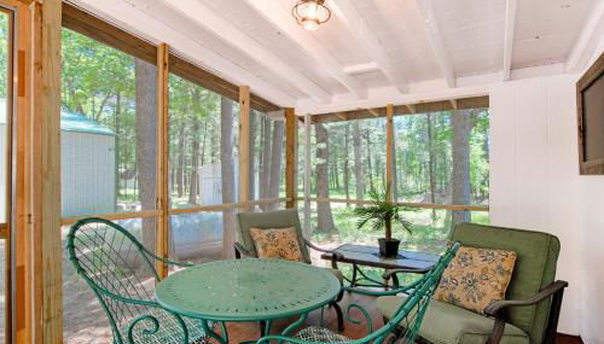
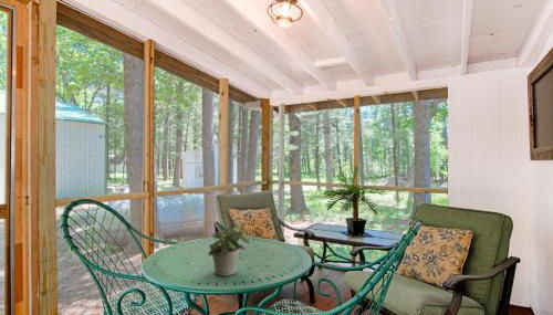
+ potted plant [208,221,252,277]
